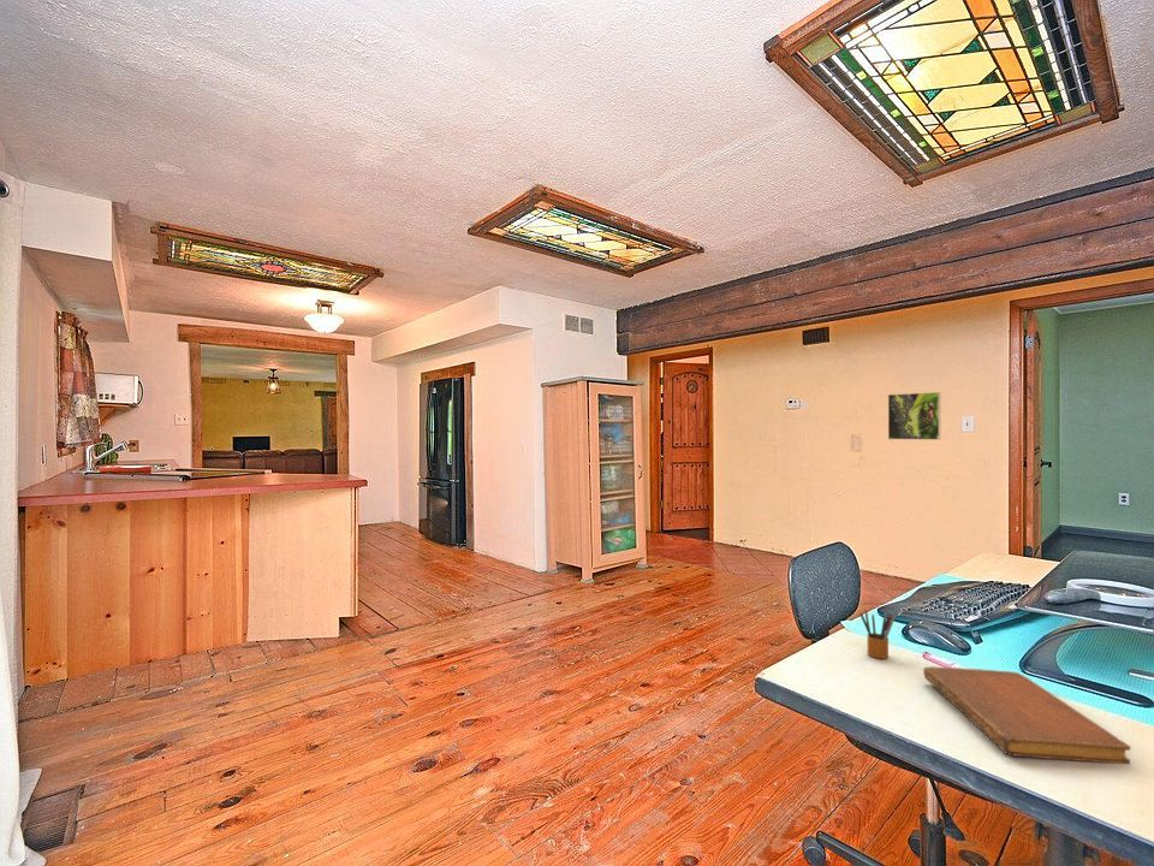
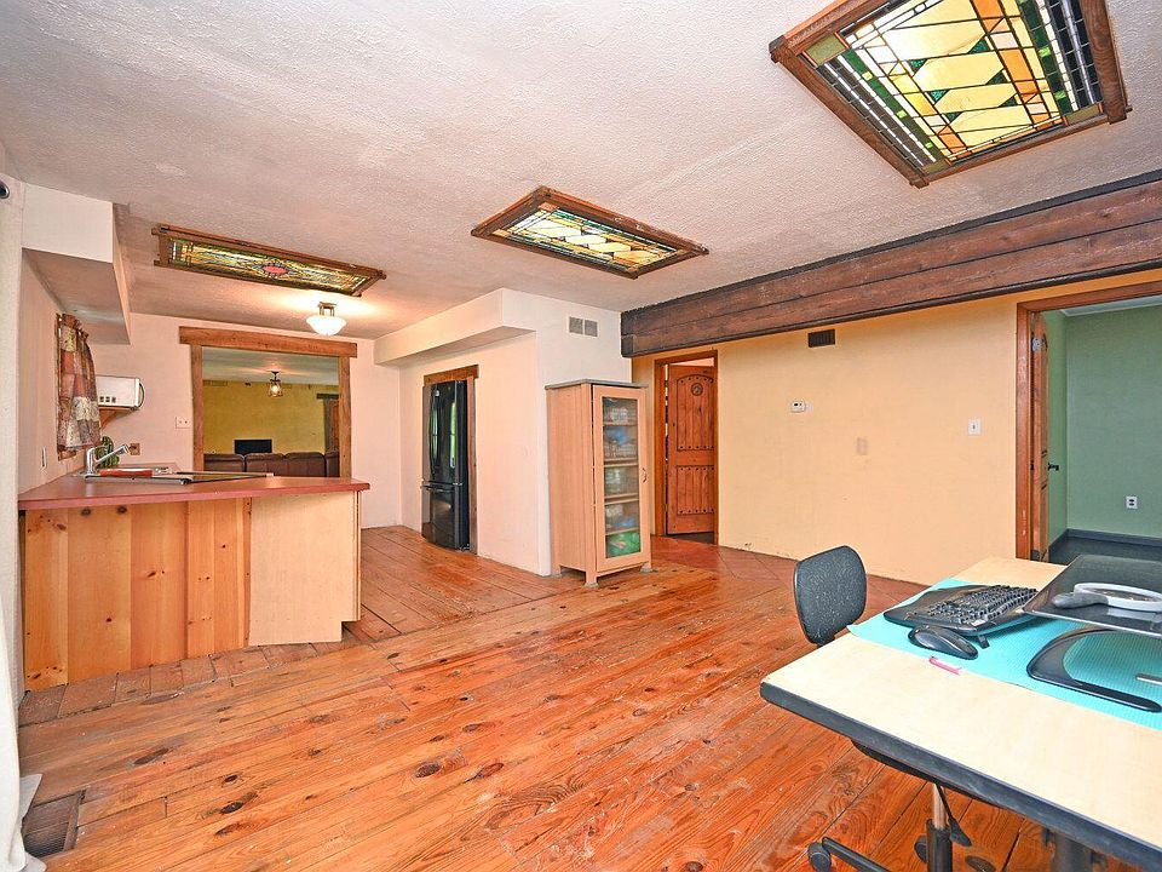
- notebook [922,665,1131,765]
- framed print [887,391,941,441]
- pencil box [858,609,898,660]
